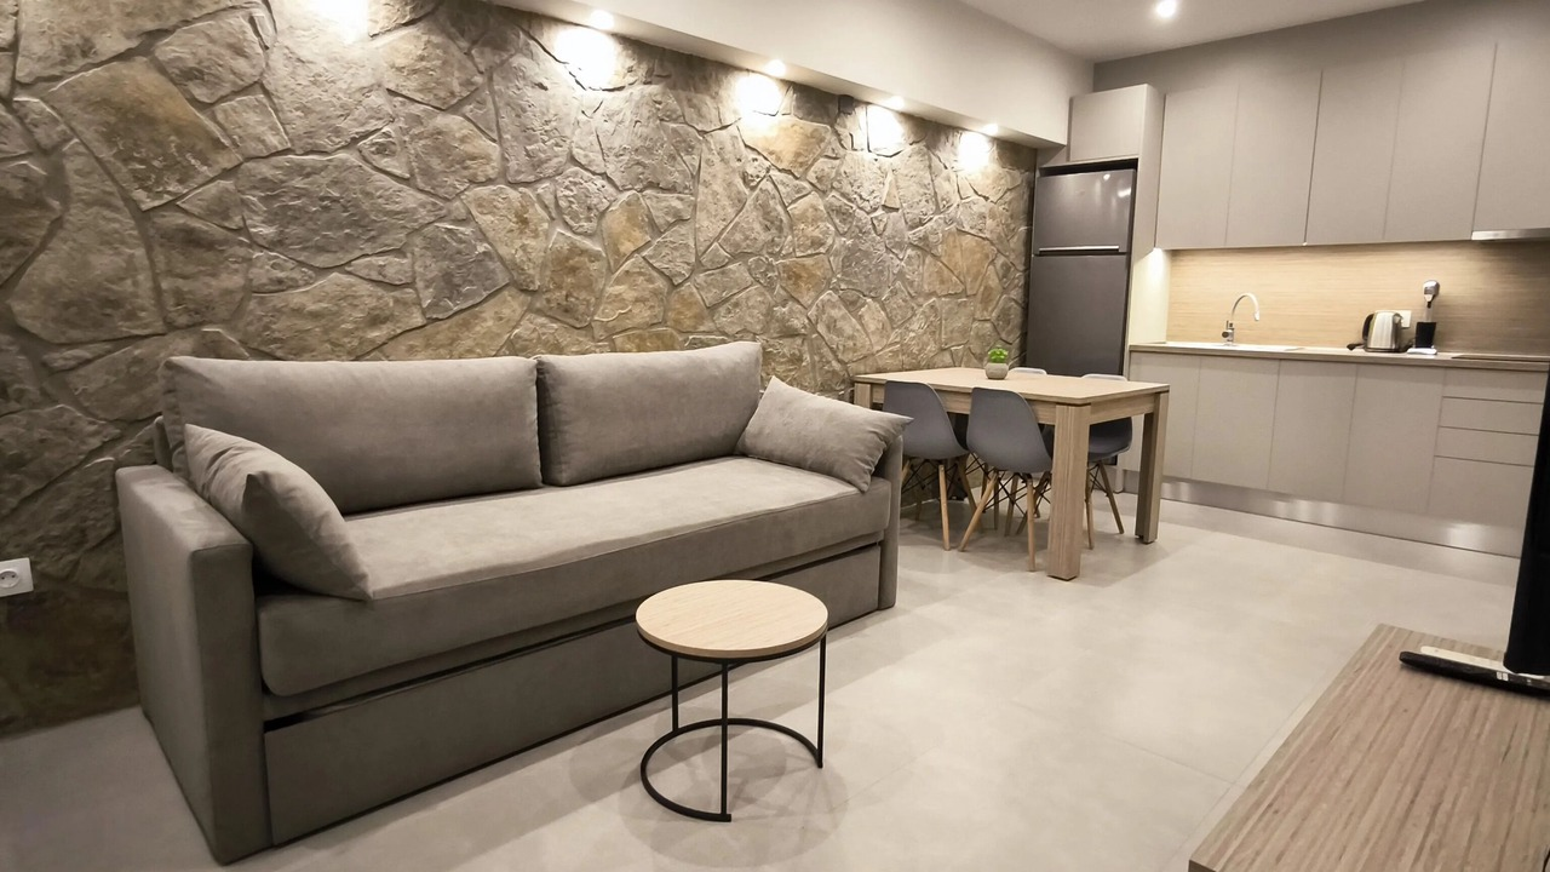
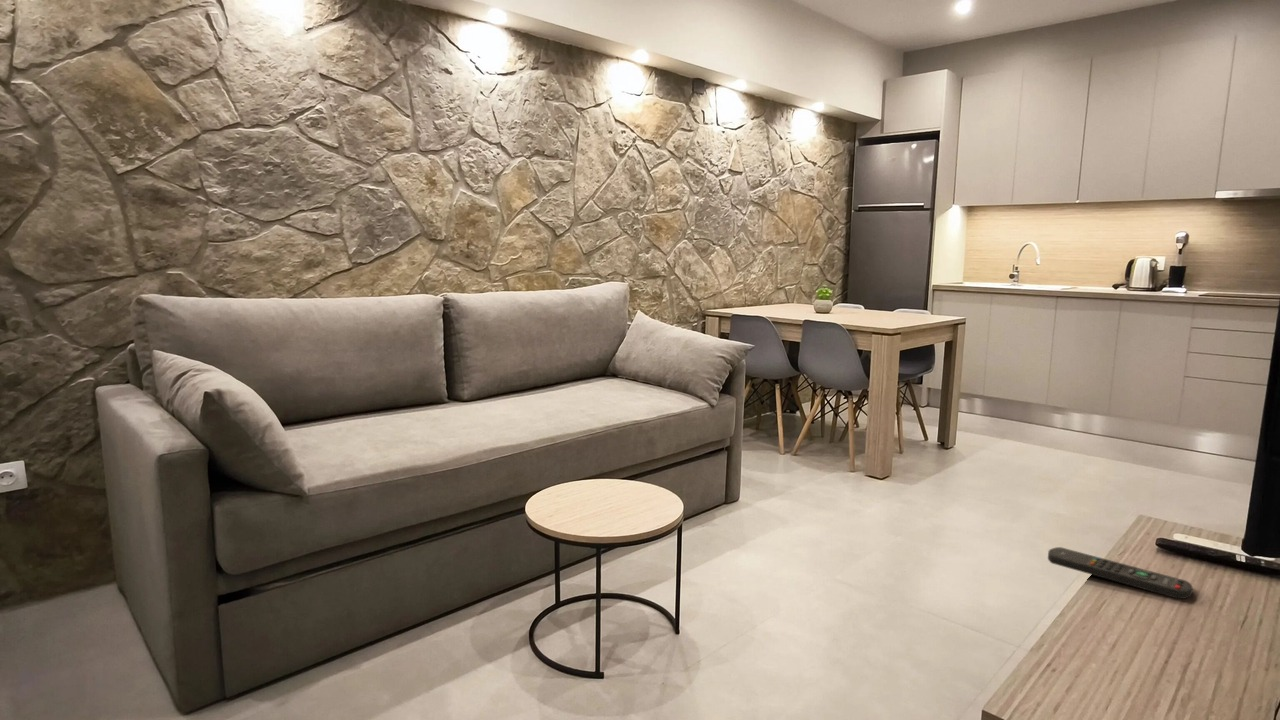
+ remote control [1047,546,1194,600]
